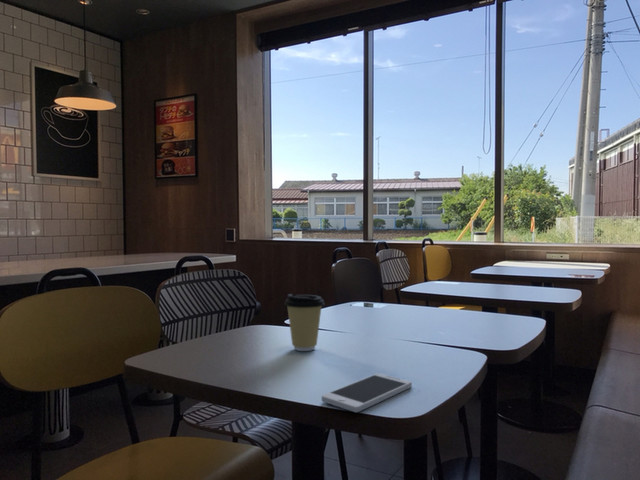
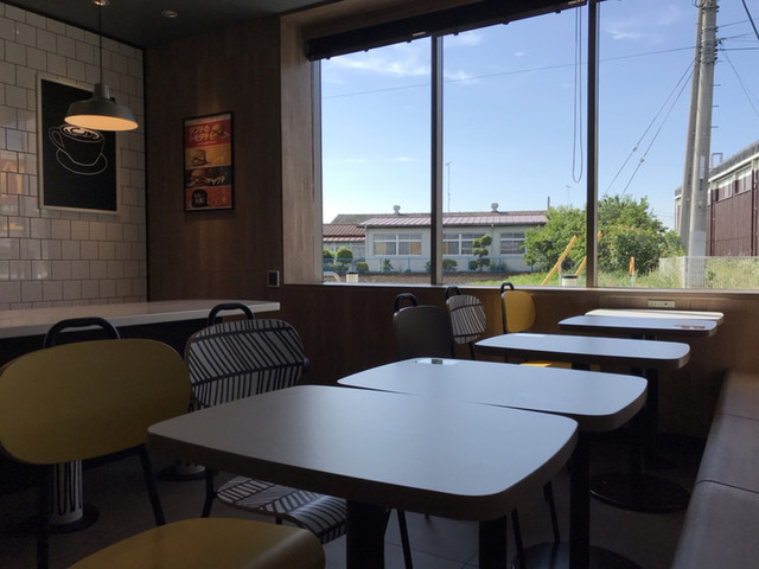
- smartphone [321,372,413,413]
- coffee cup [283,293,326,352]
